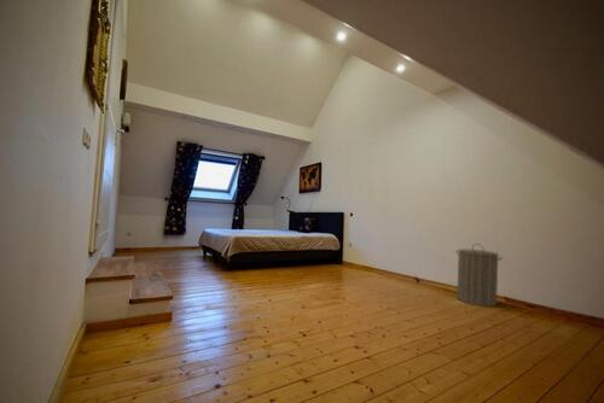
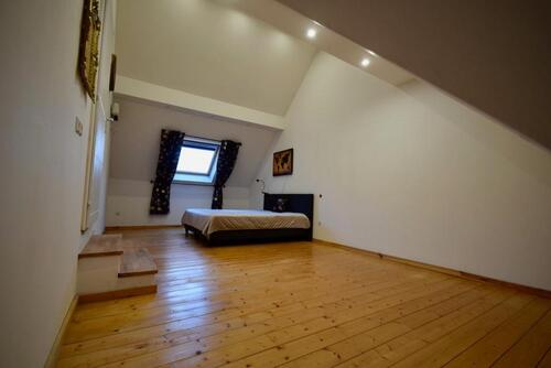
- laundry hamper [455,243,504,308]
